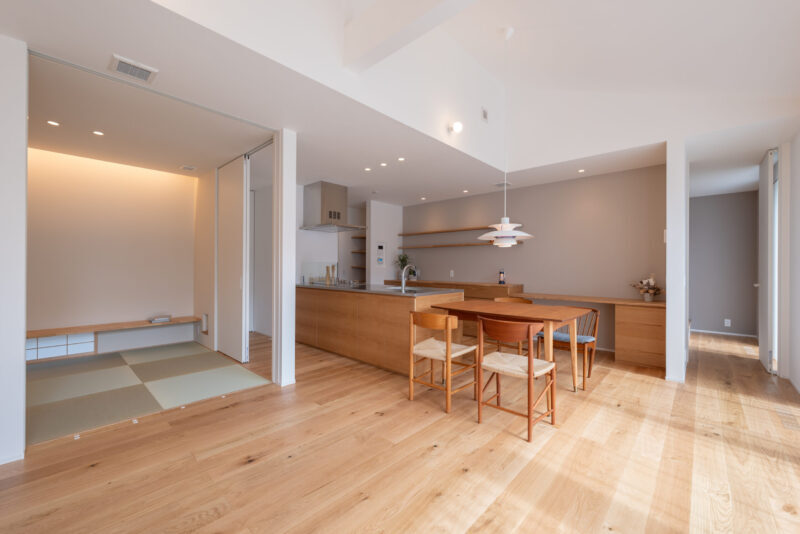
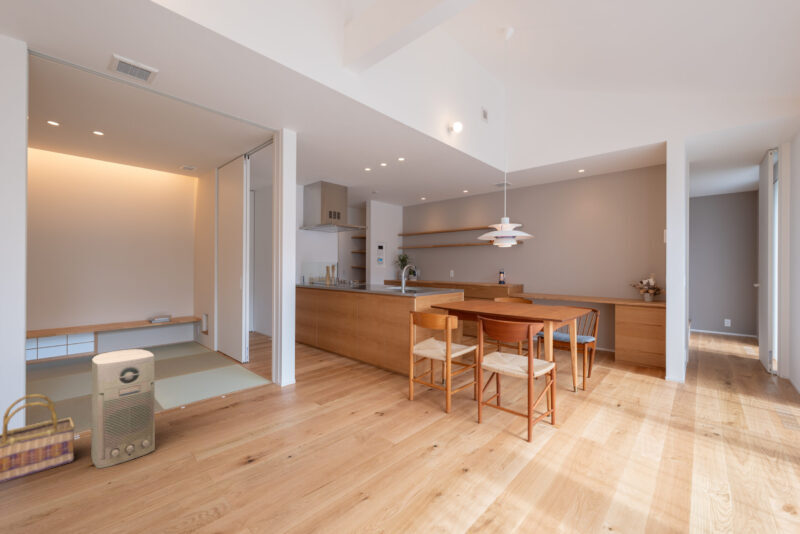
+ air purifier [90,348,156,469]
+ basket [0,393,76,484]
